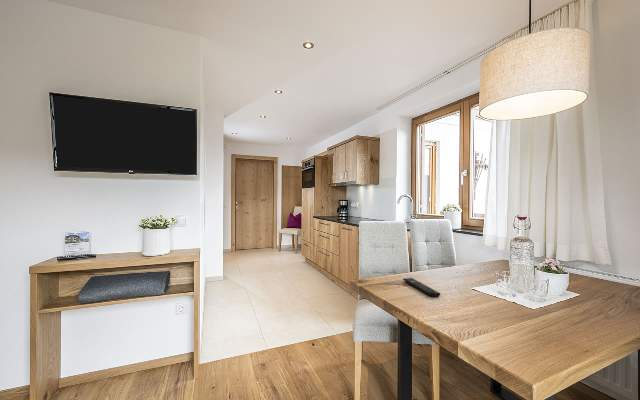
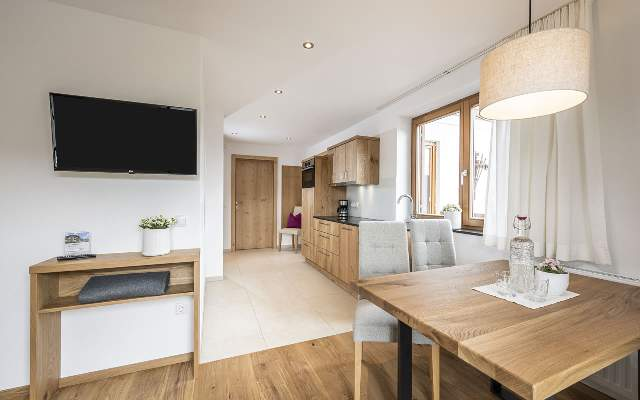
- remote control [402,277,441,298]
